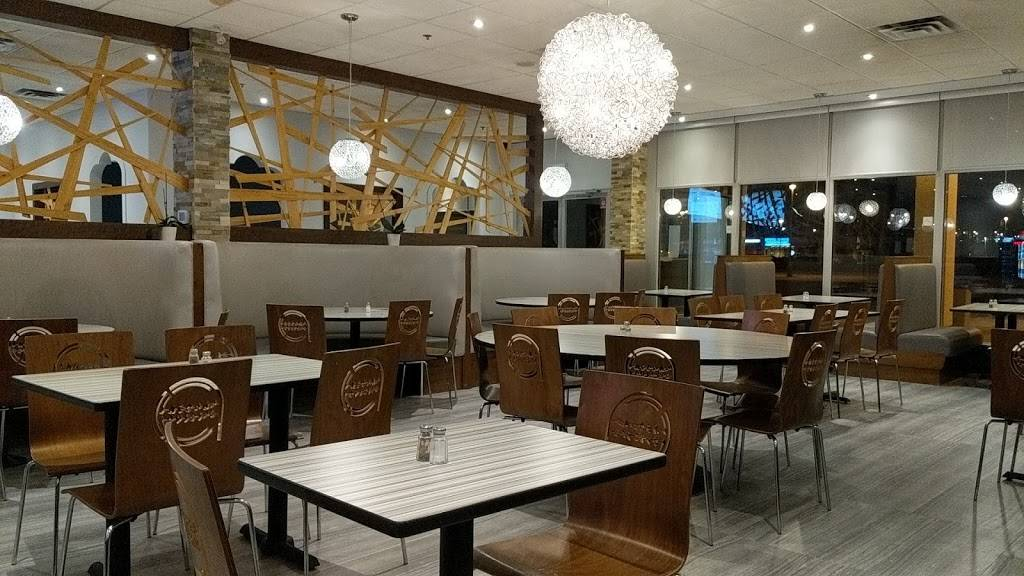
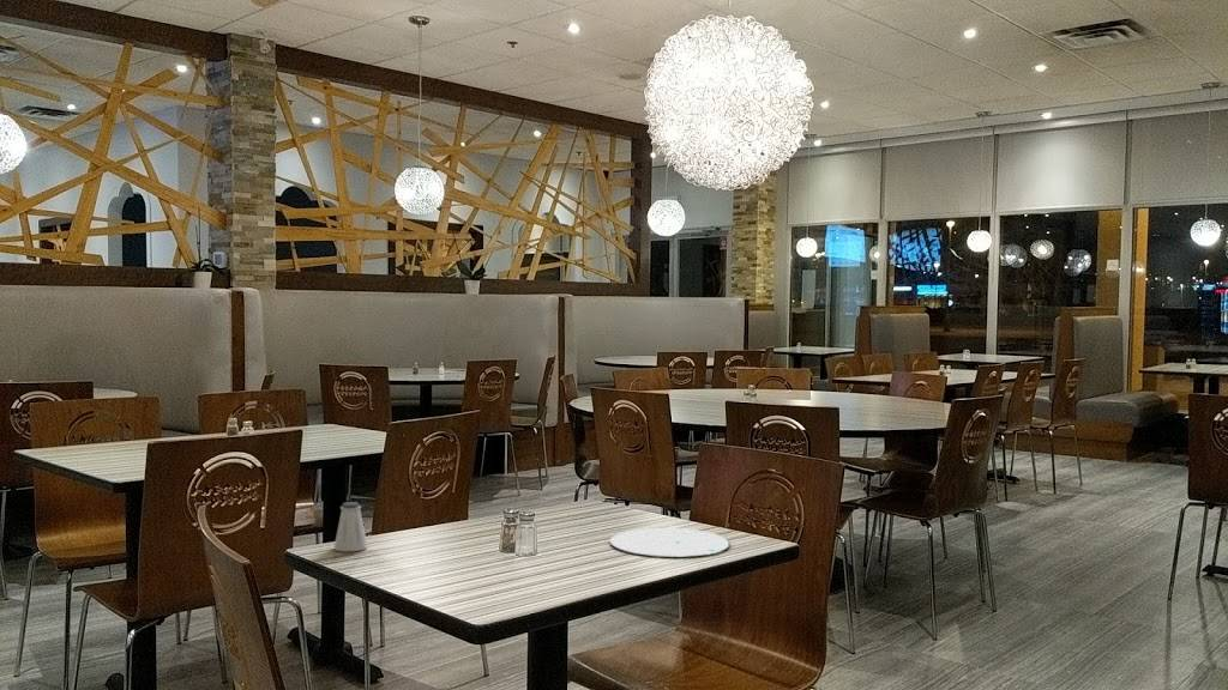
+ saltshaker [333,501,368,552]
+ plate [609,526,732,557]
